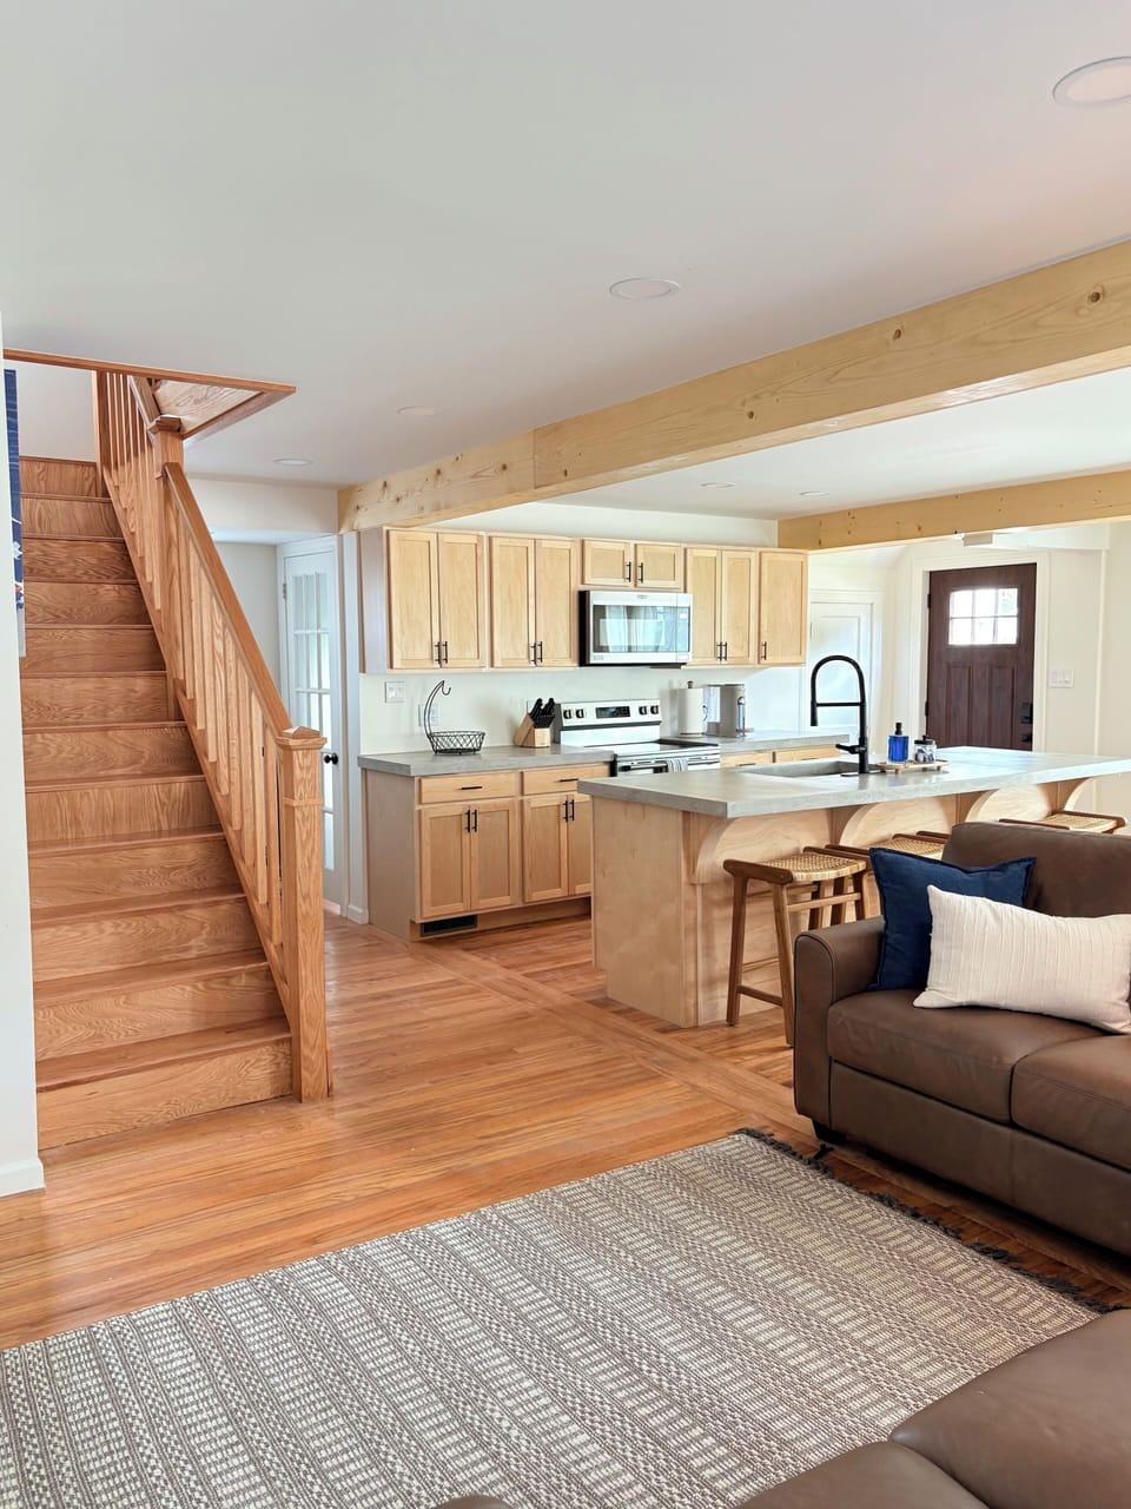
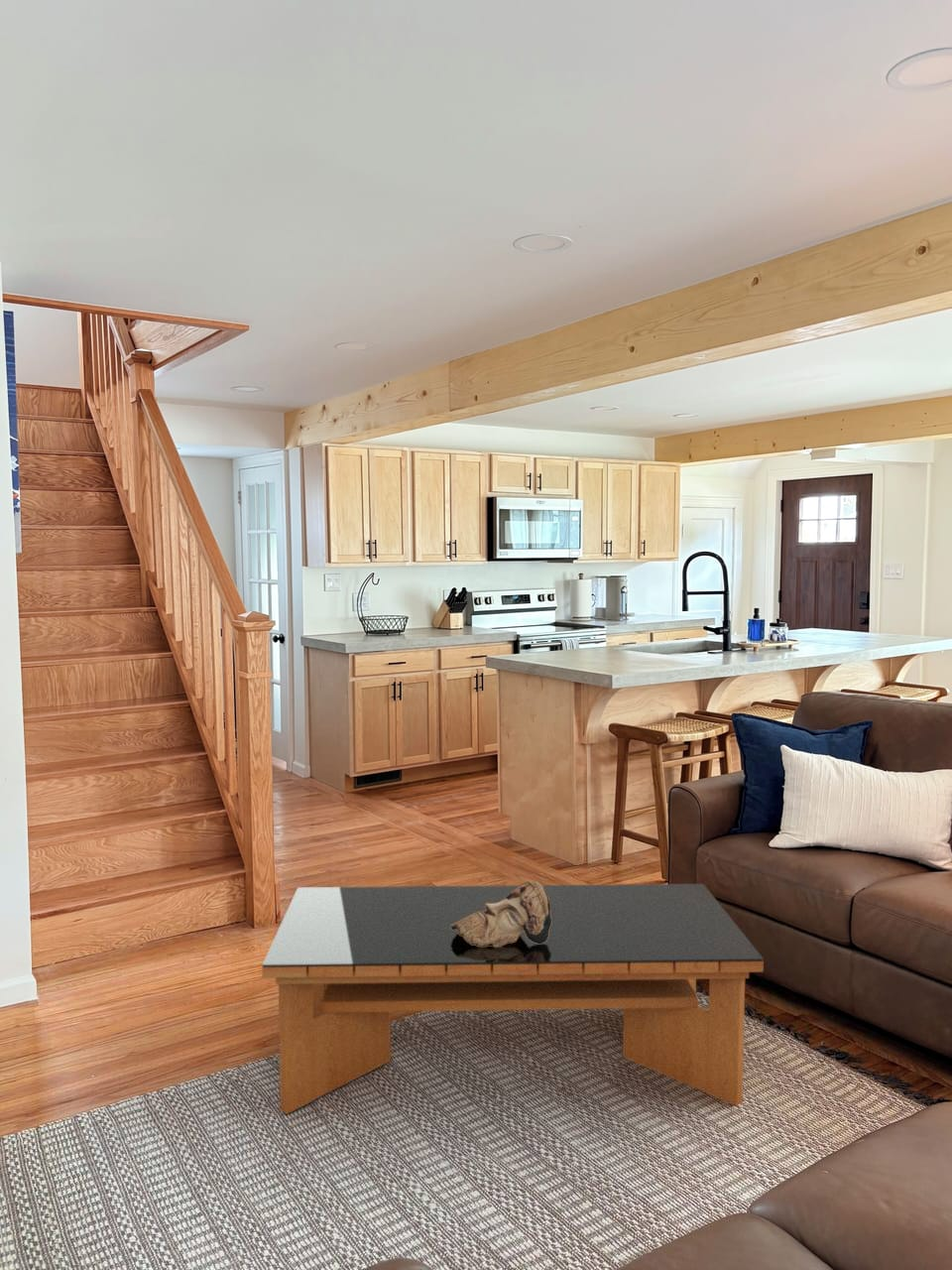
+ coffee table [262,883,765,1115]
+ animal skull [450,880,551,947]
